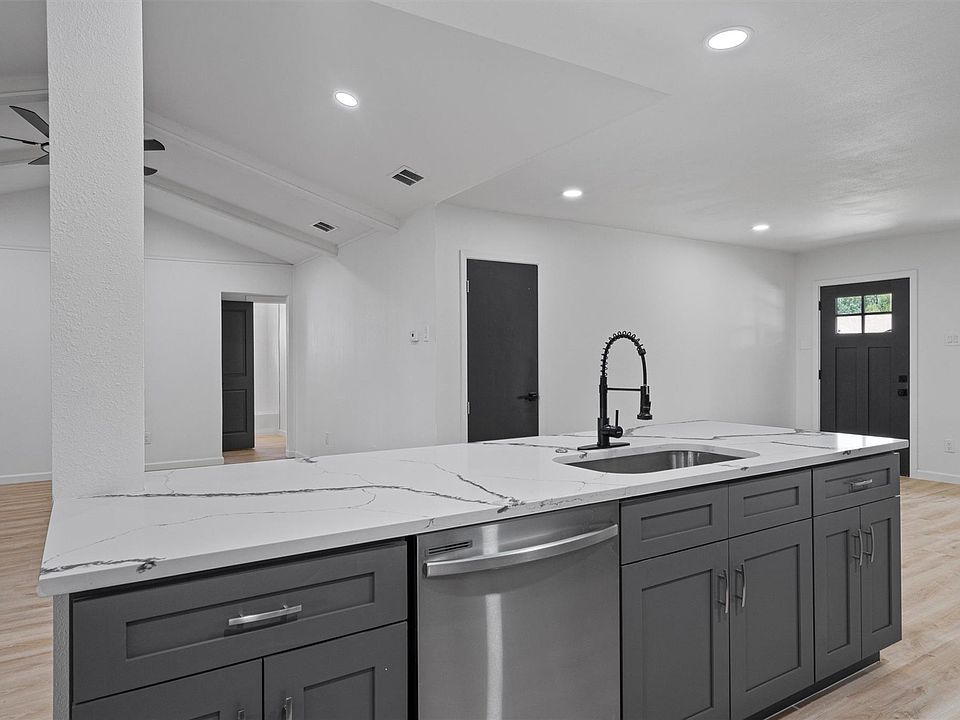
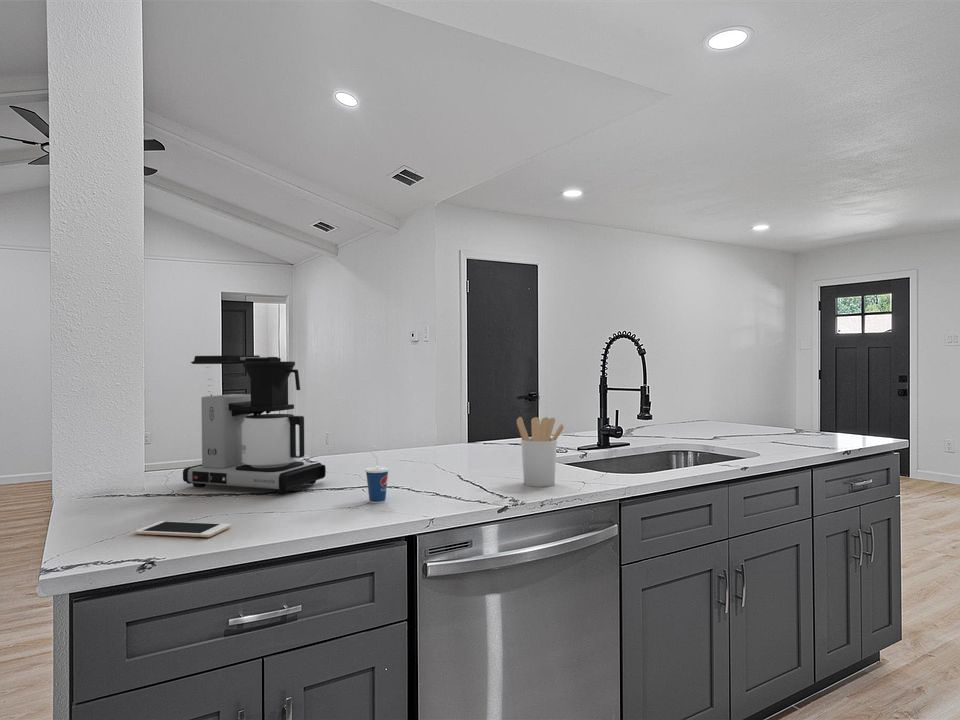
+ cell phone [134,520,231,538]
+ utensil holder [516,416,565,488]
+ cup [364,451,390,504]
+ coffee maker [182,354,327,495]
